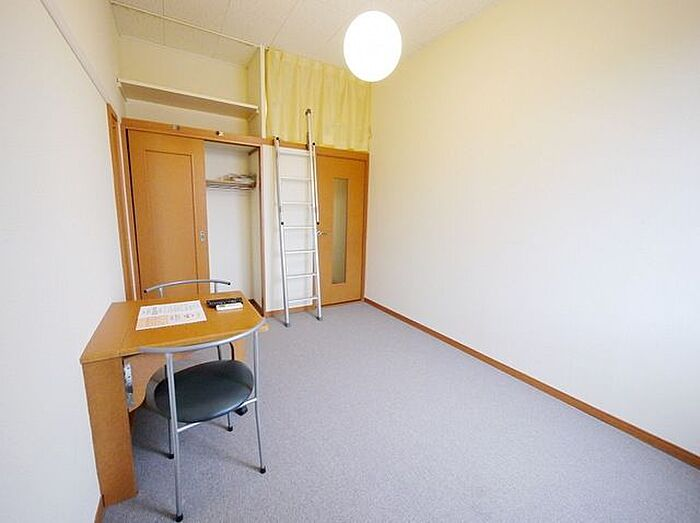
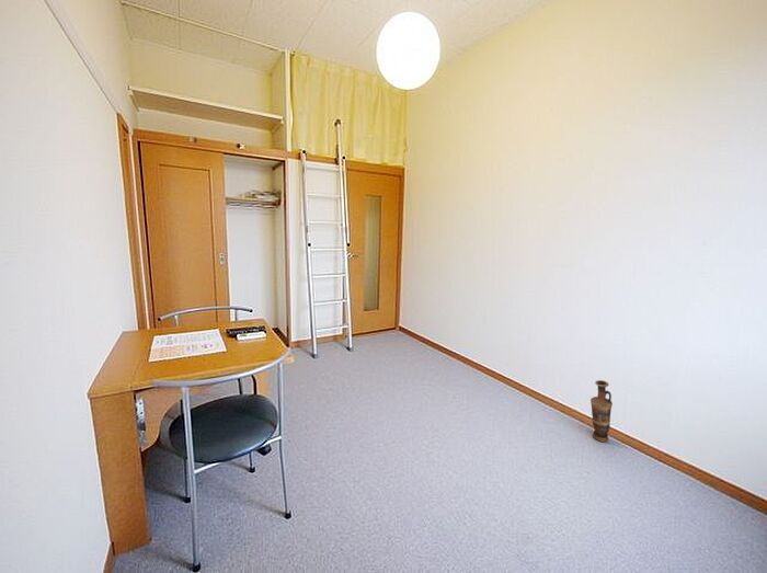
+ vase [589,379,614,443]
